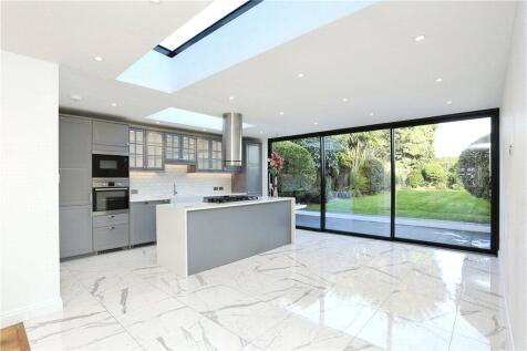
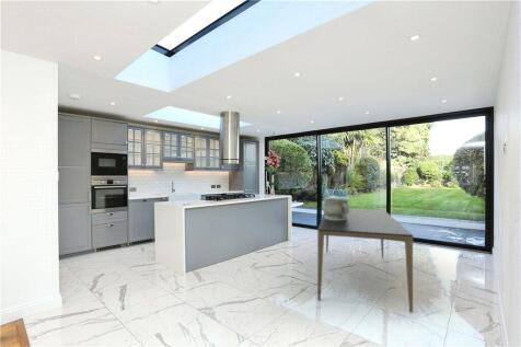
+ vessel [322,197,350,220]
+ dining table [316,207,414,314]
